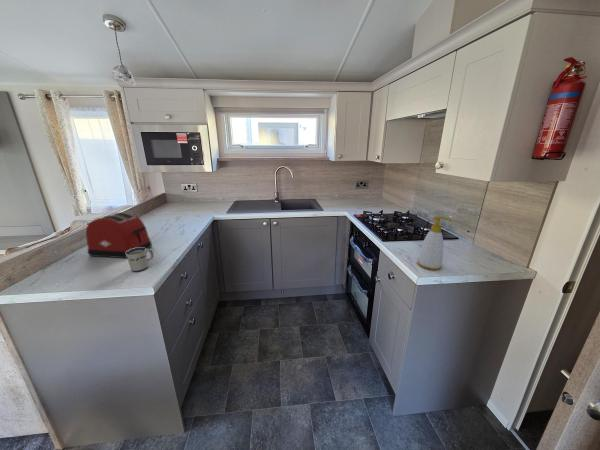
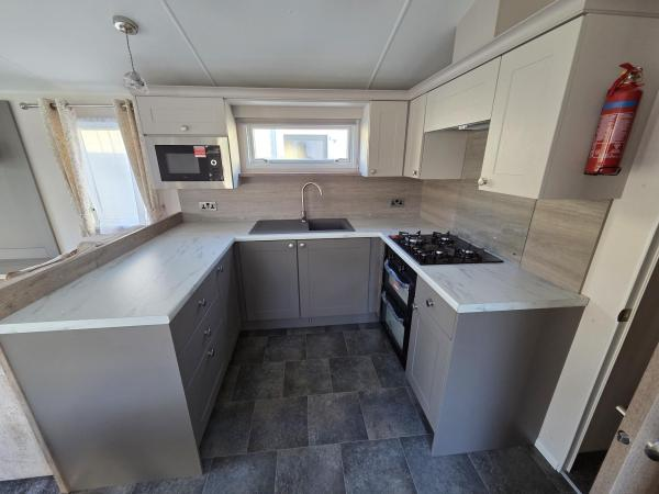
- soap bottle [417,215,453,271]
- toaster [85,212,153,259]
- mug [126,248,154,273]
